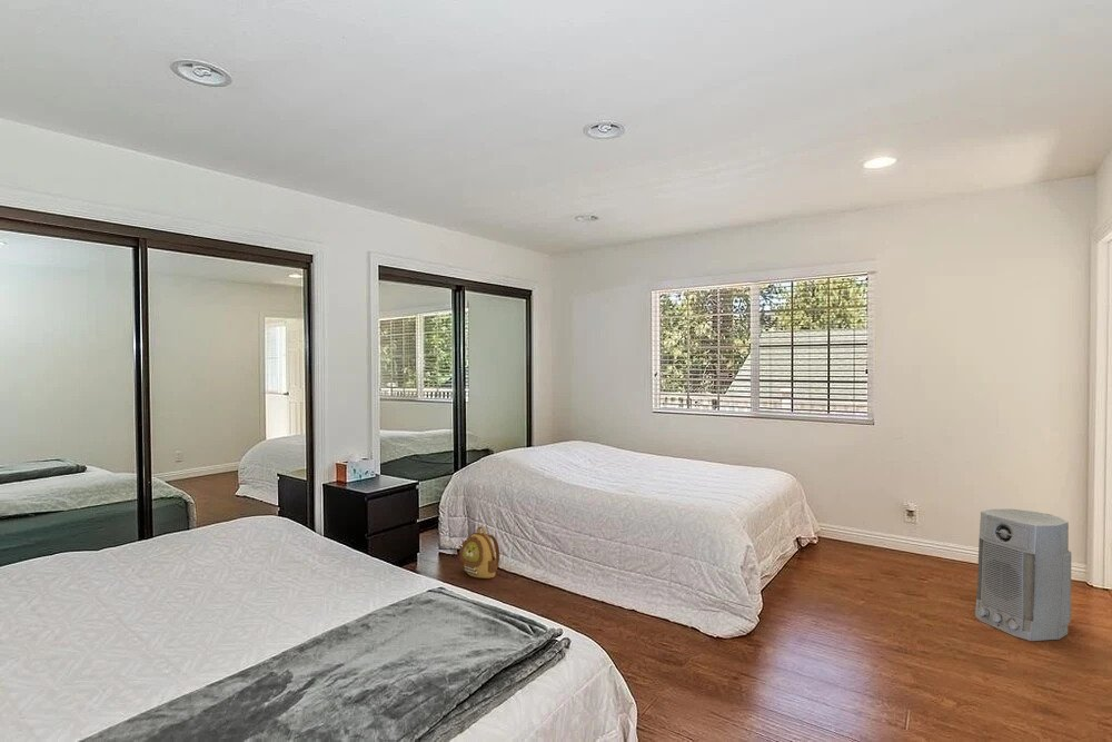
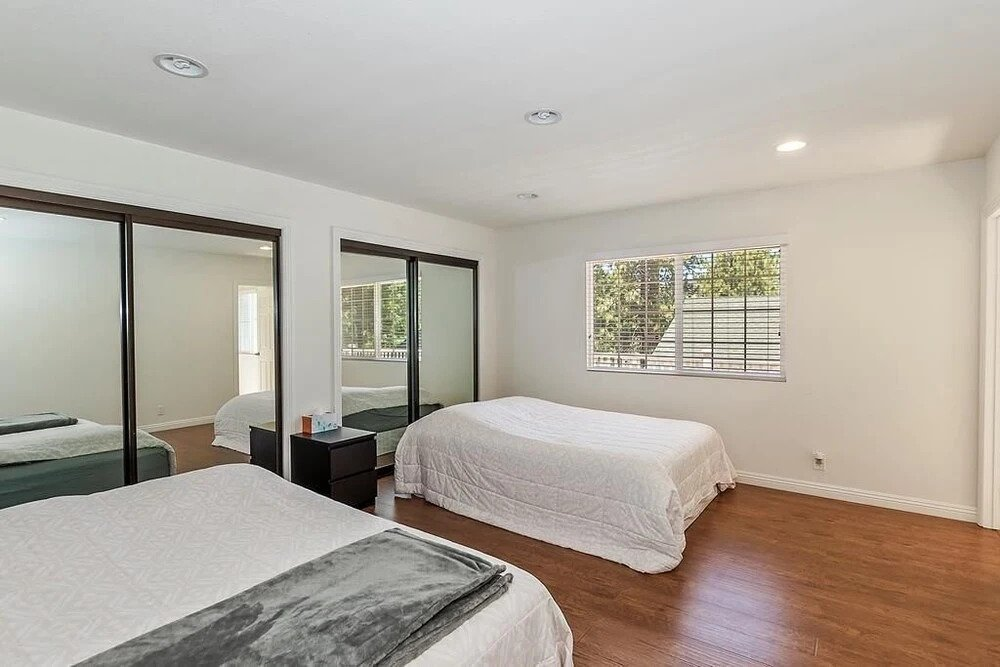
- air purifier [974,508,1072,642]
- backpack [458,525,500,580]
